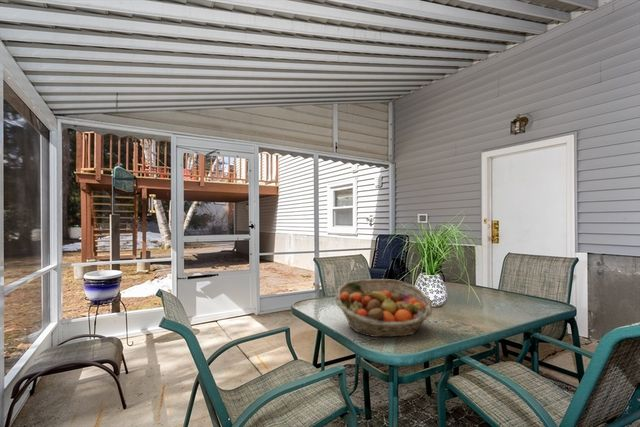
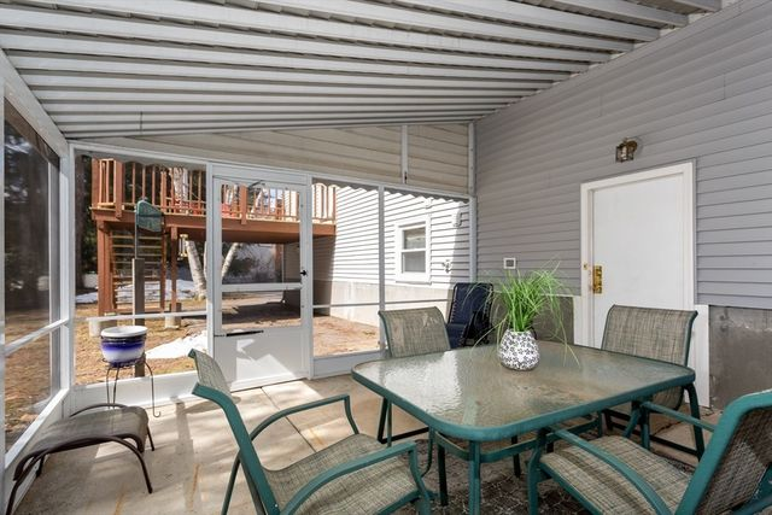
- fruit basket [334,278,434,338]
